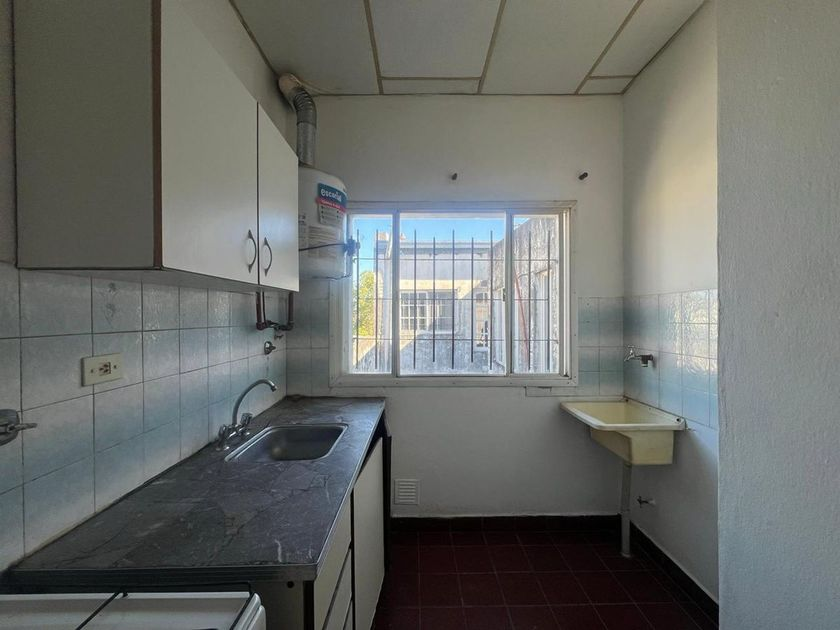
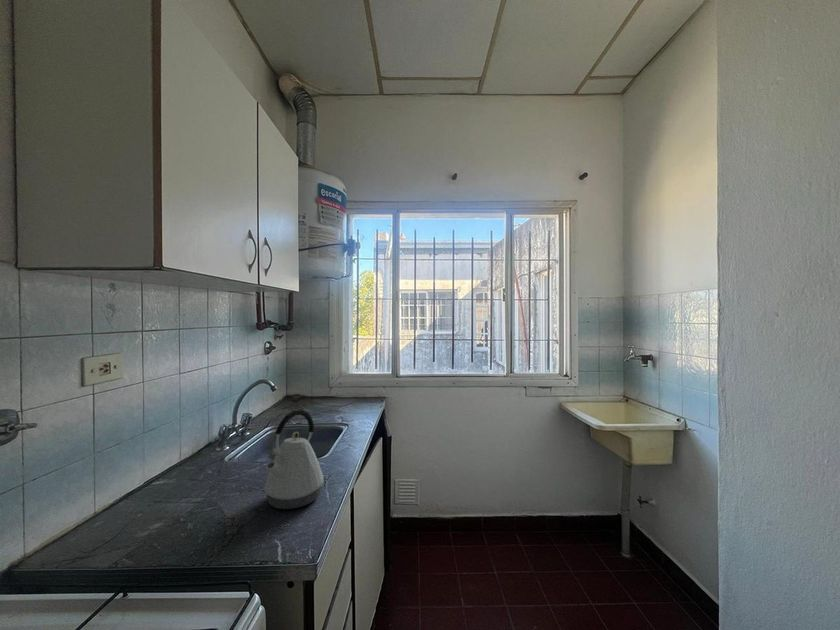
+ kettle [263,409,324,510]
